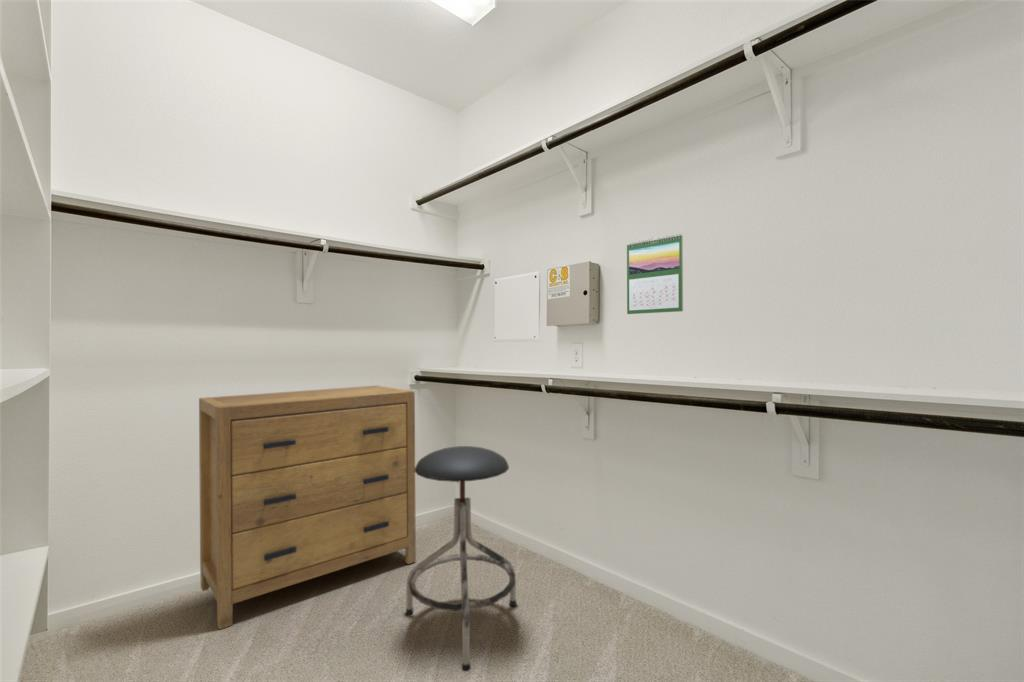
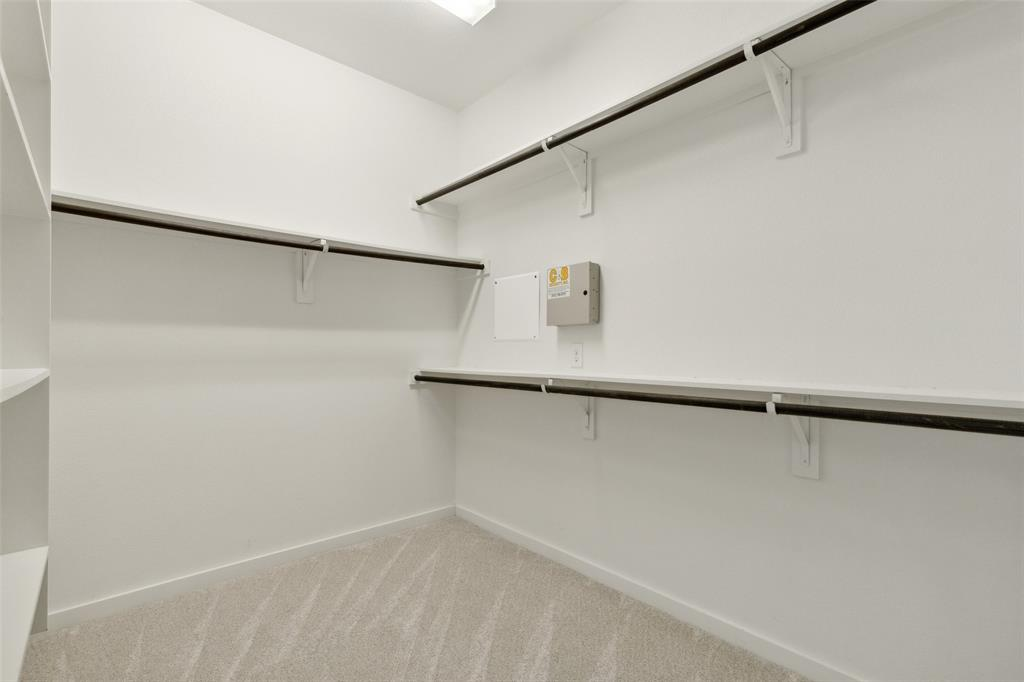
- stool [405,445,518,673]
- dresser [198,385,417,631]
- calendar [626,232,684,315]
